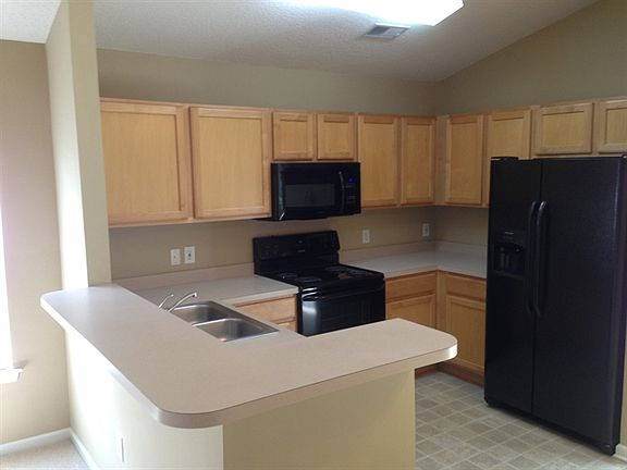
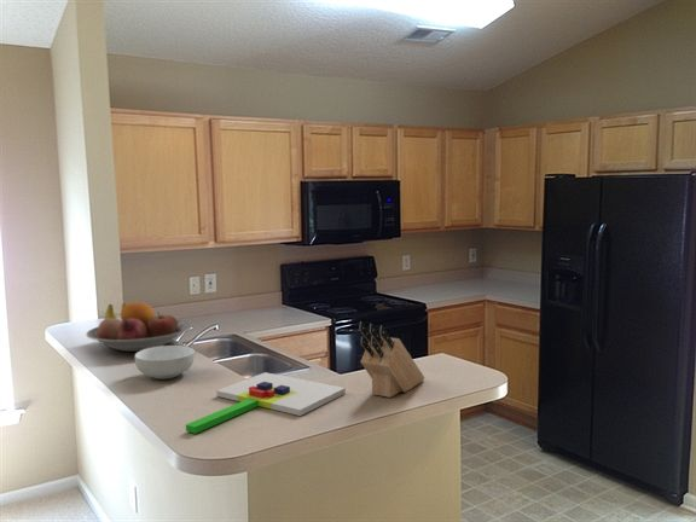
+ fruit bowl [85,301,192,353]
+ knife block [358,320,425,399]
+ chopping board [185,371,347,435]
+ cereal bowl [134,344,196,381]
